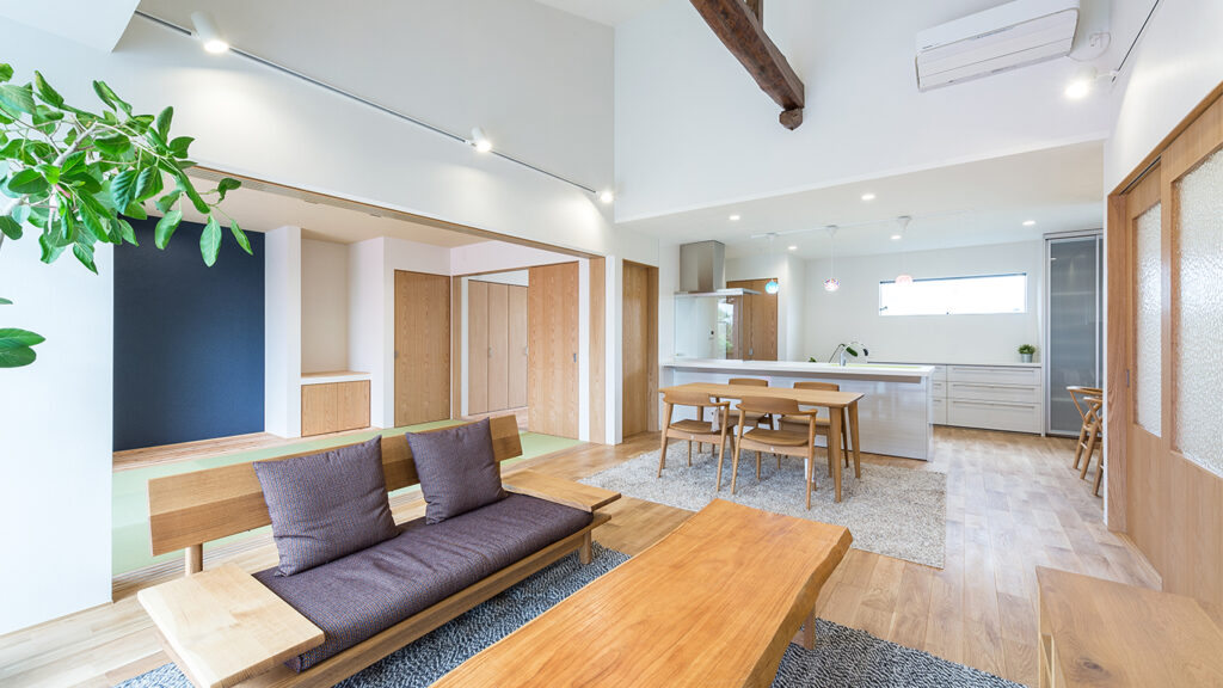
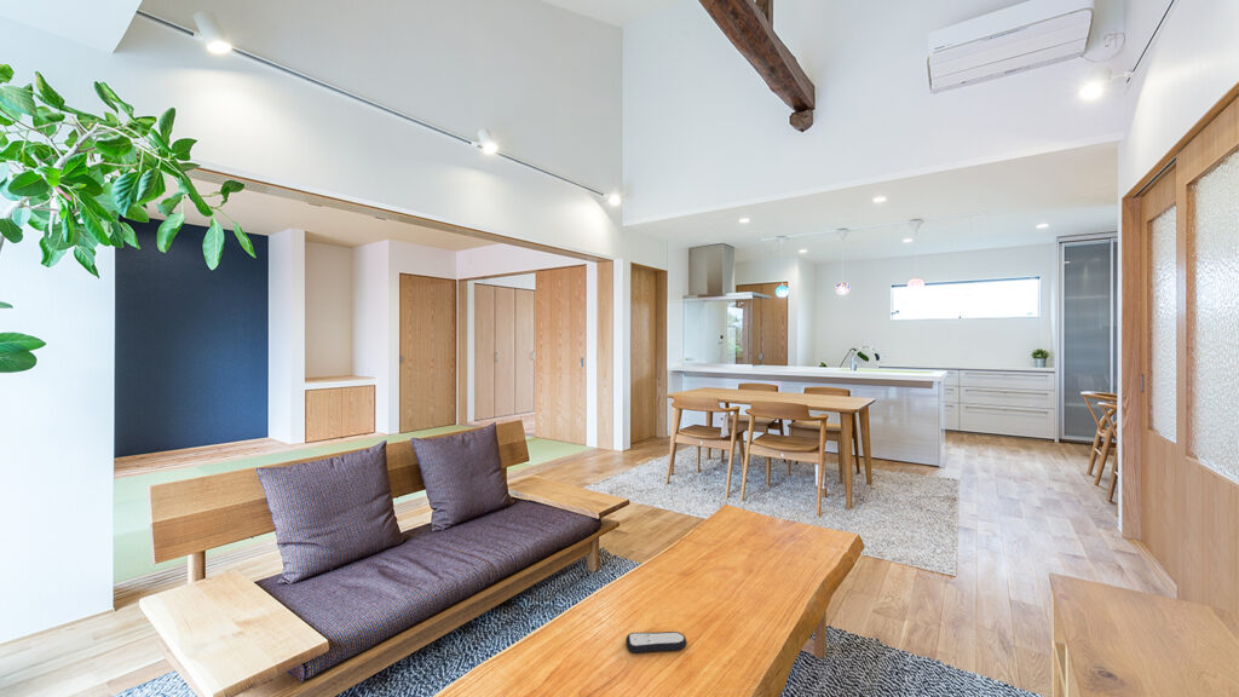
+ remote control [624,630,688,655]
